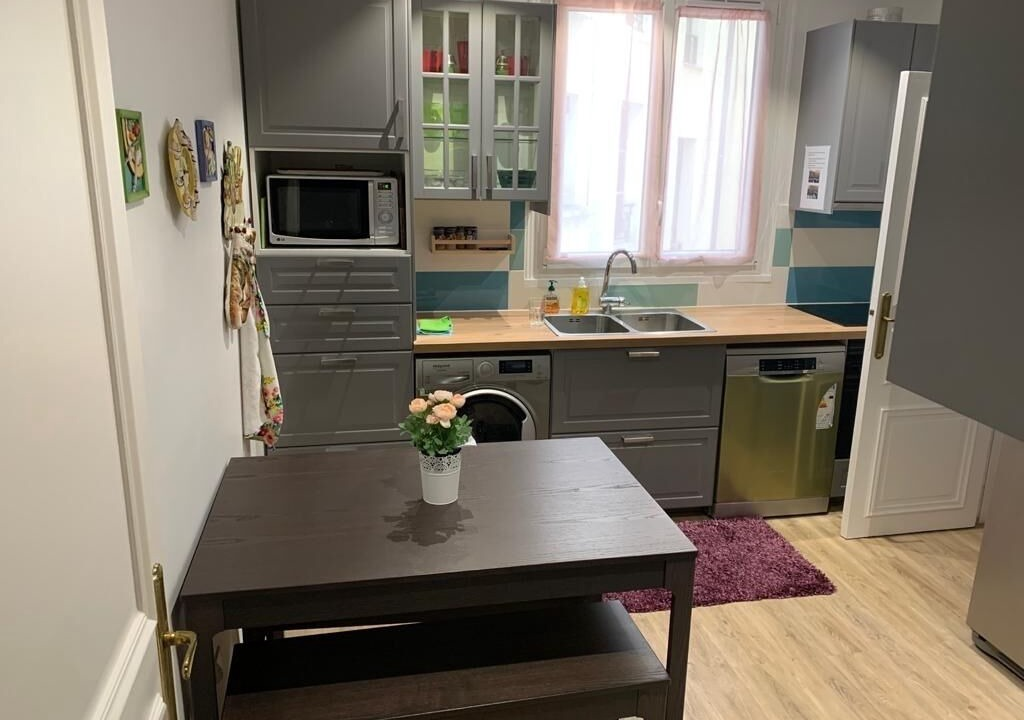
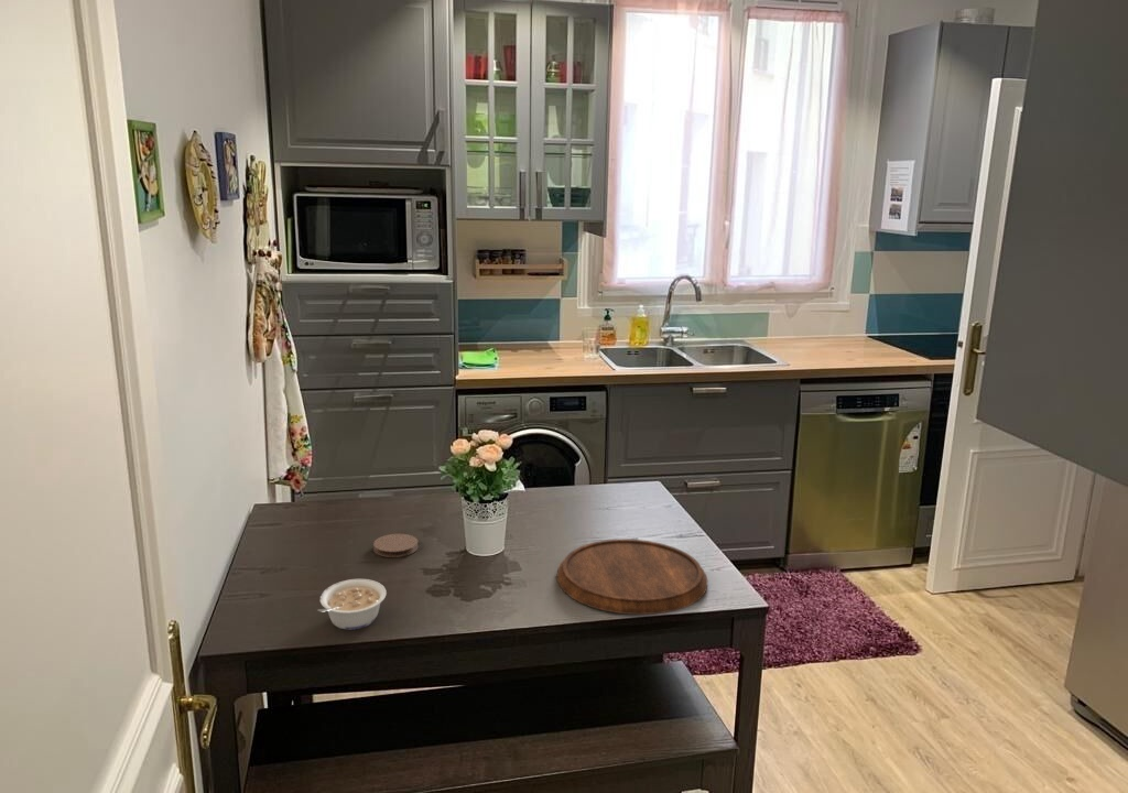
+ cutting board [556,539,708,616]
+ coaster [372,533,420,558]
+ legume [317,578,388,631]
